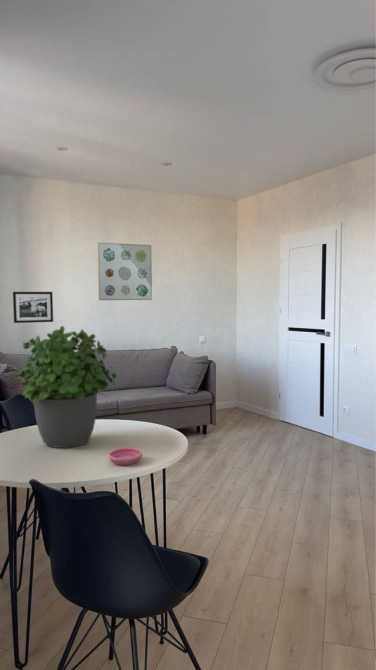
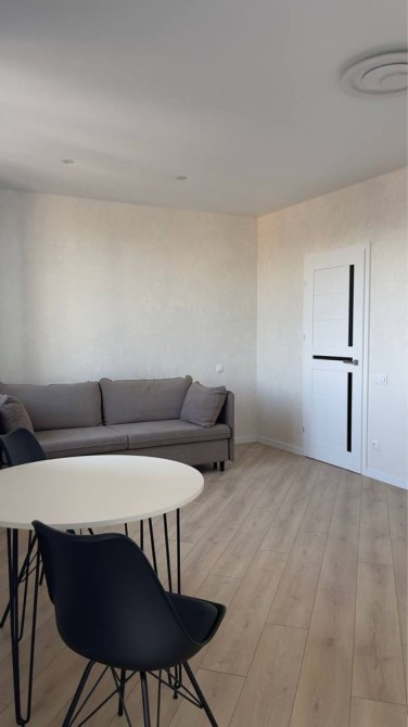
- wall art [97,242,153,301]
- potted plant [15,325,117,449]
- picture frame [12,291,54,324]
- saucer [107,447,143,466]
